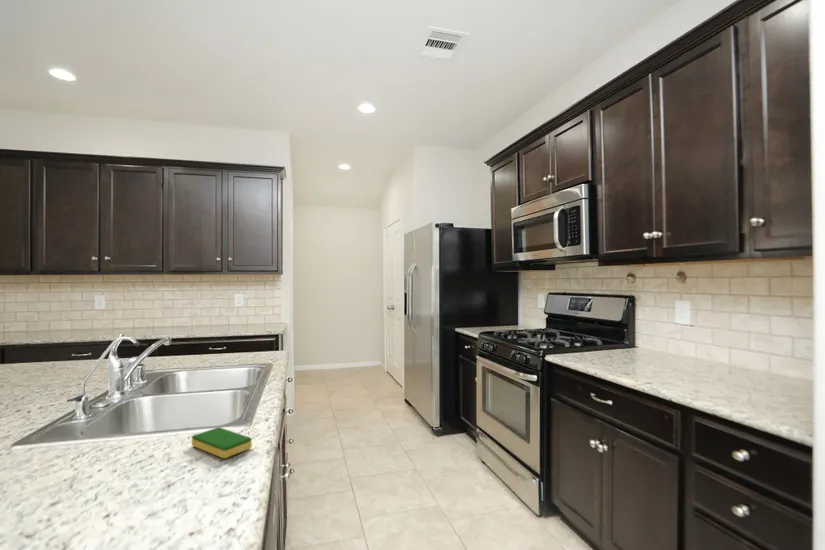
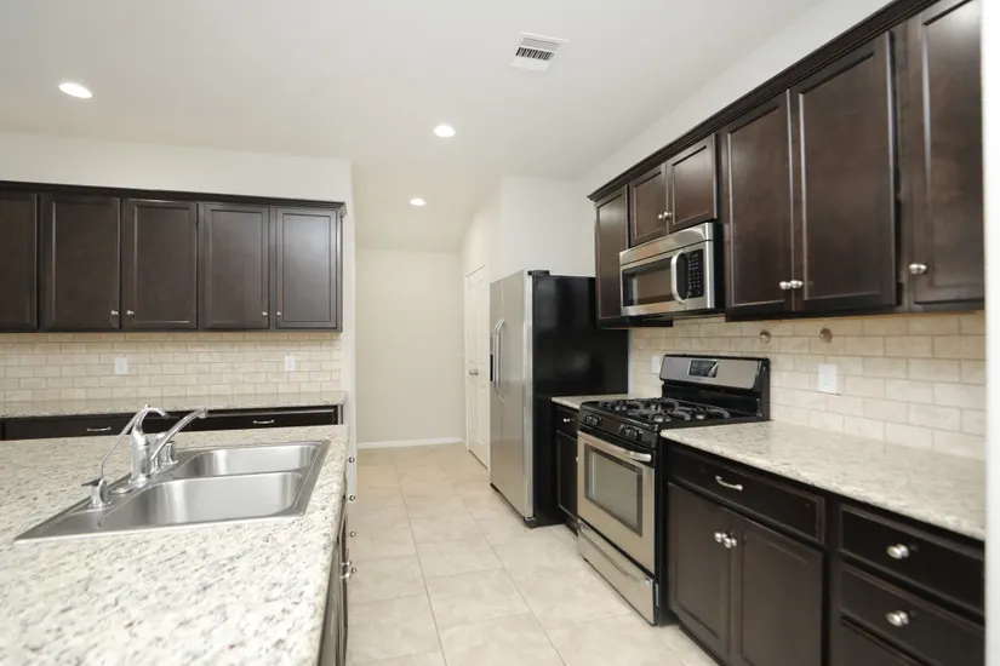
- dish sponge [191,426,253,459]
